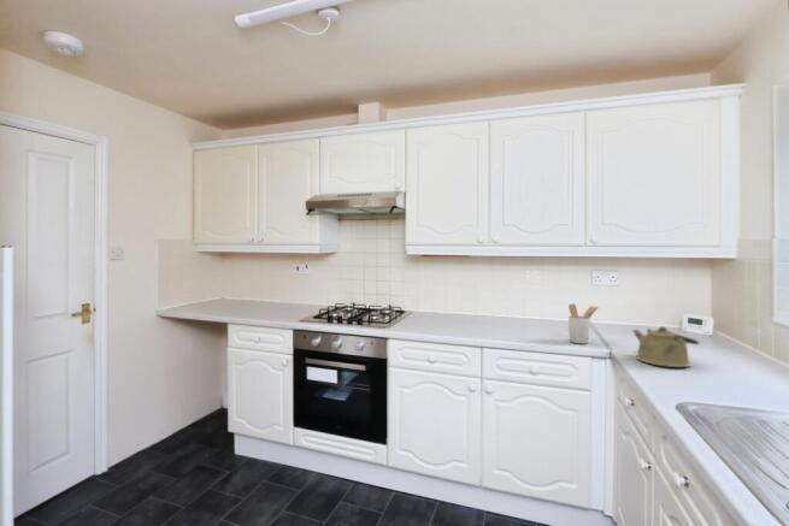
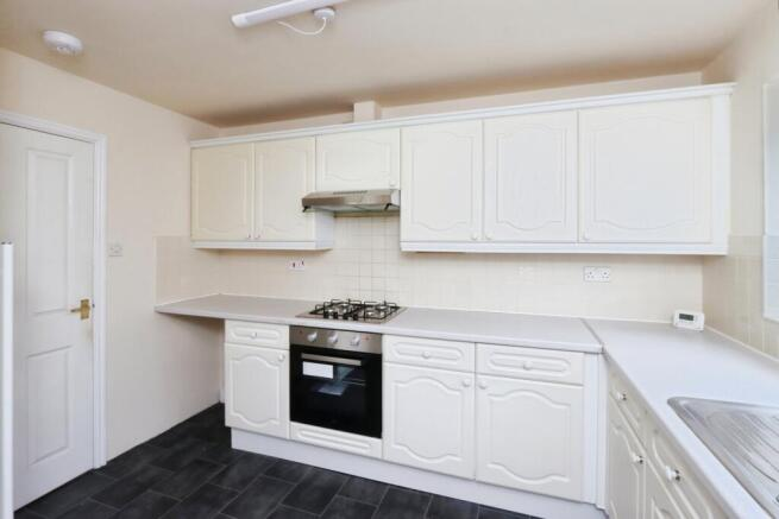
- utensil holder [567,302,600,344]
- kettle [631,325,700,368]
